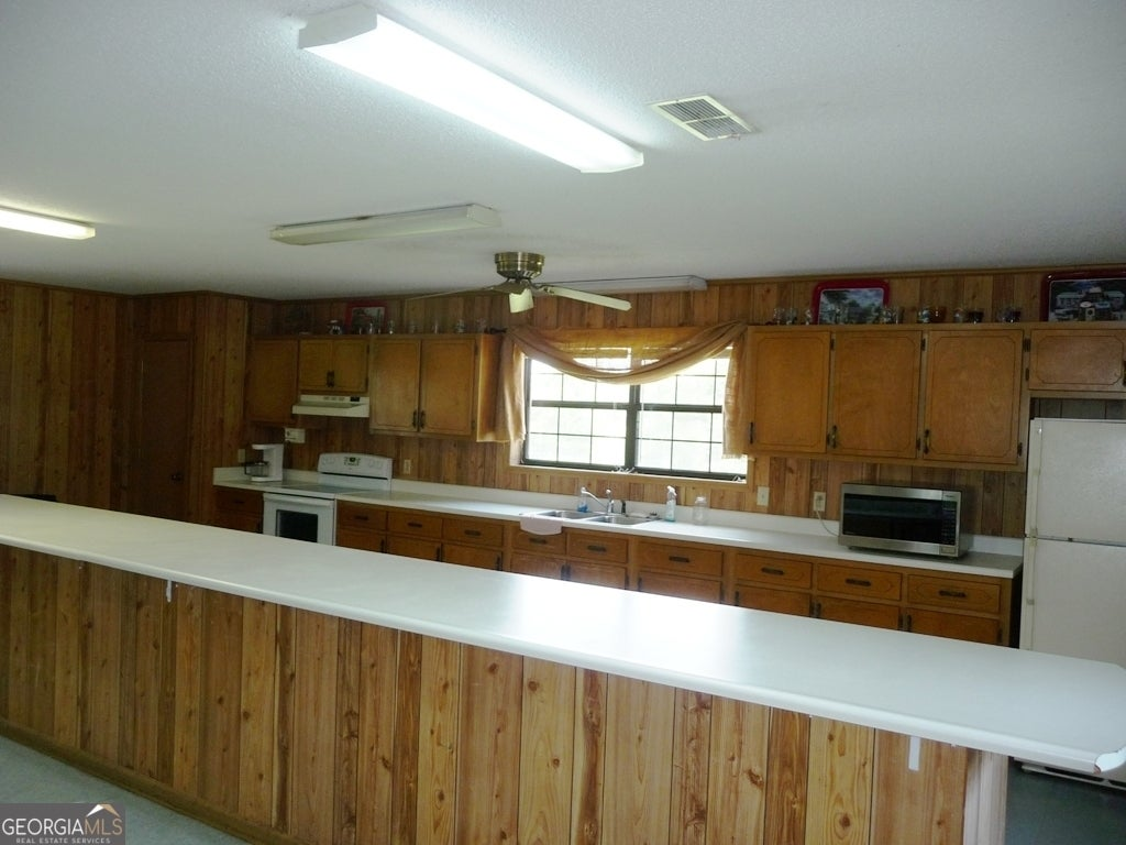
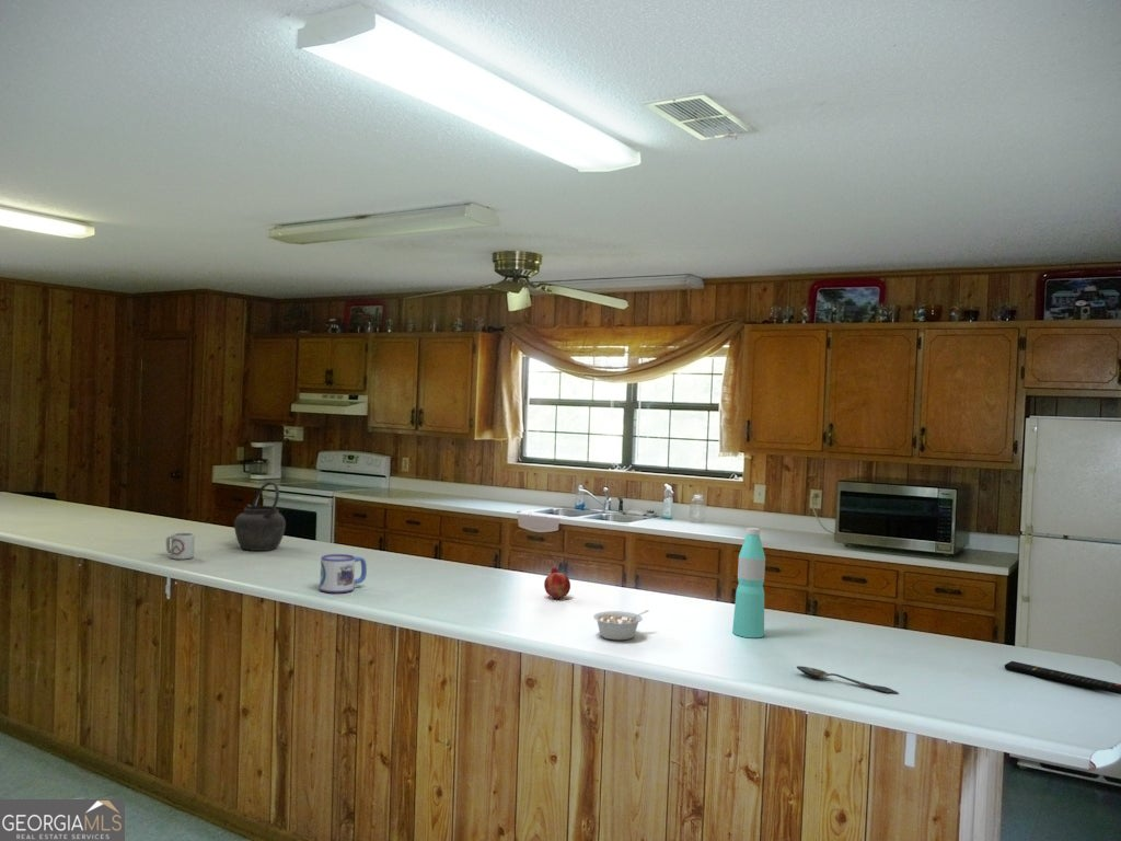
+ mug [319,553,368,595]
+ kettle [233,481,287,552]
+ cup [165,532,196,561]
+ fruit [543,566,571,600]
+ water bottle [731,527,766,638]
+ legume [592,609,650,642]
+ spoon [796,665,899,694]
+ remote control [1004,660,1121,695]
